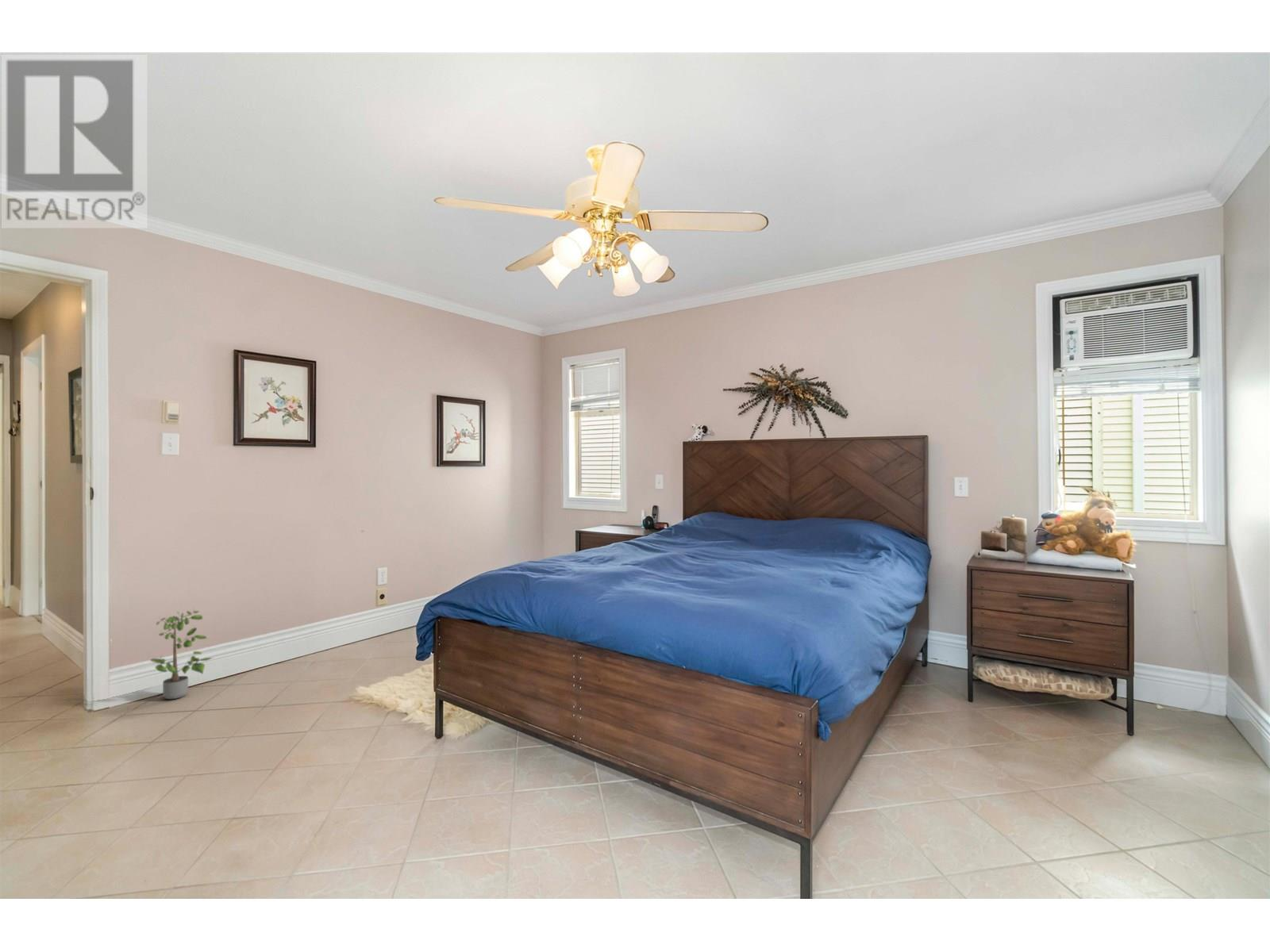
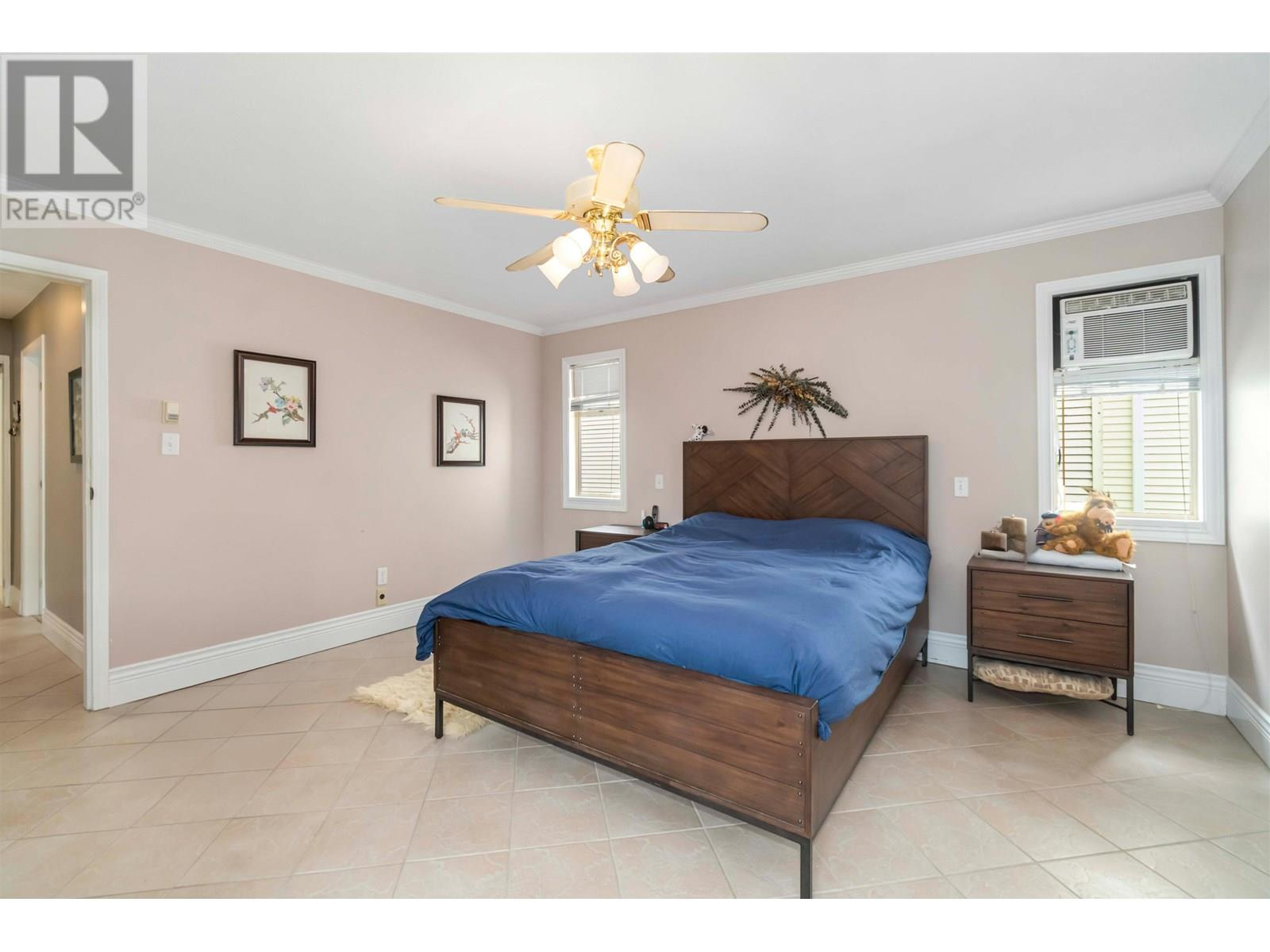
- potted plant [149,608,214,700]
